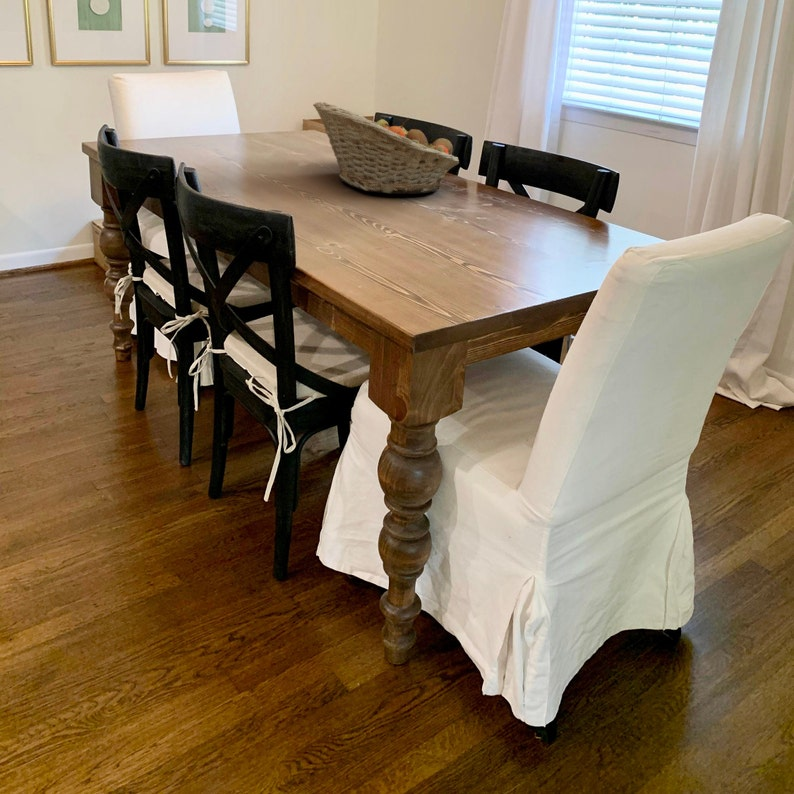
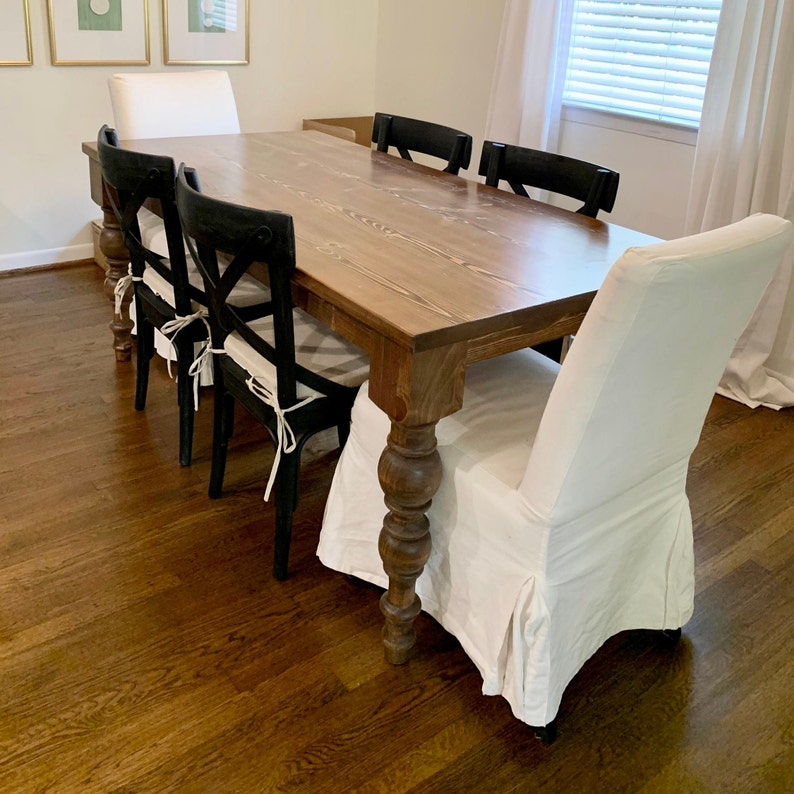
- fruit basket [312,101,460,195]
